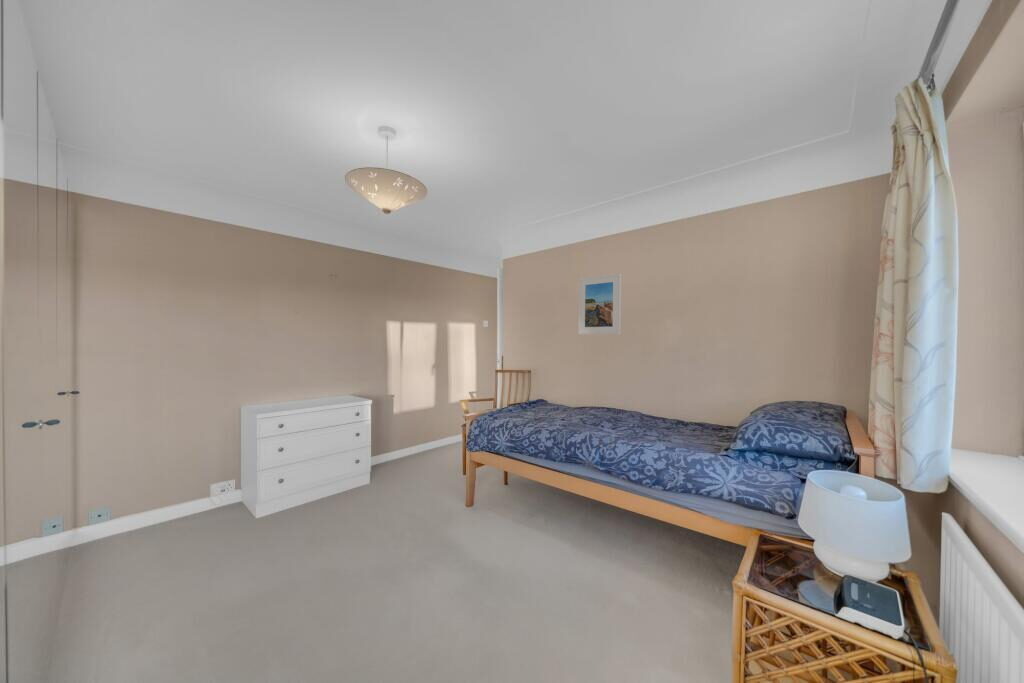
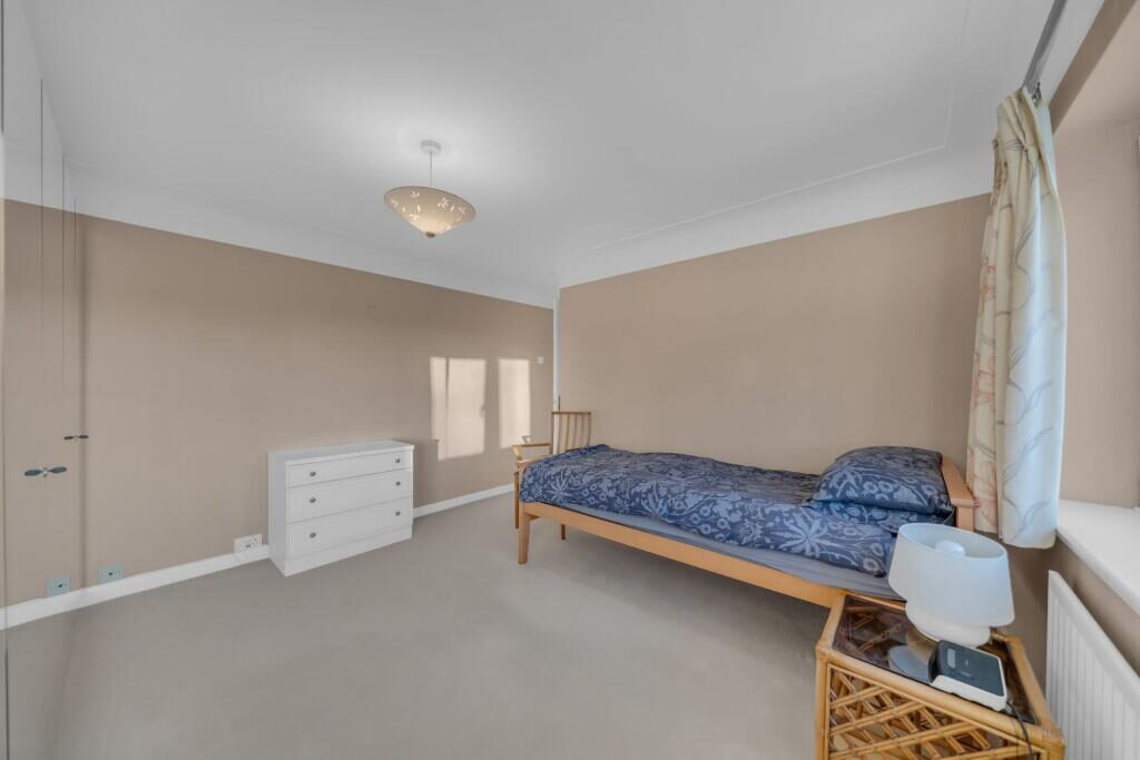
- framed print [577,273,622,335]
